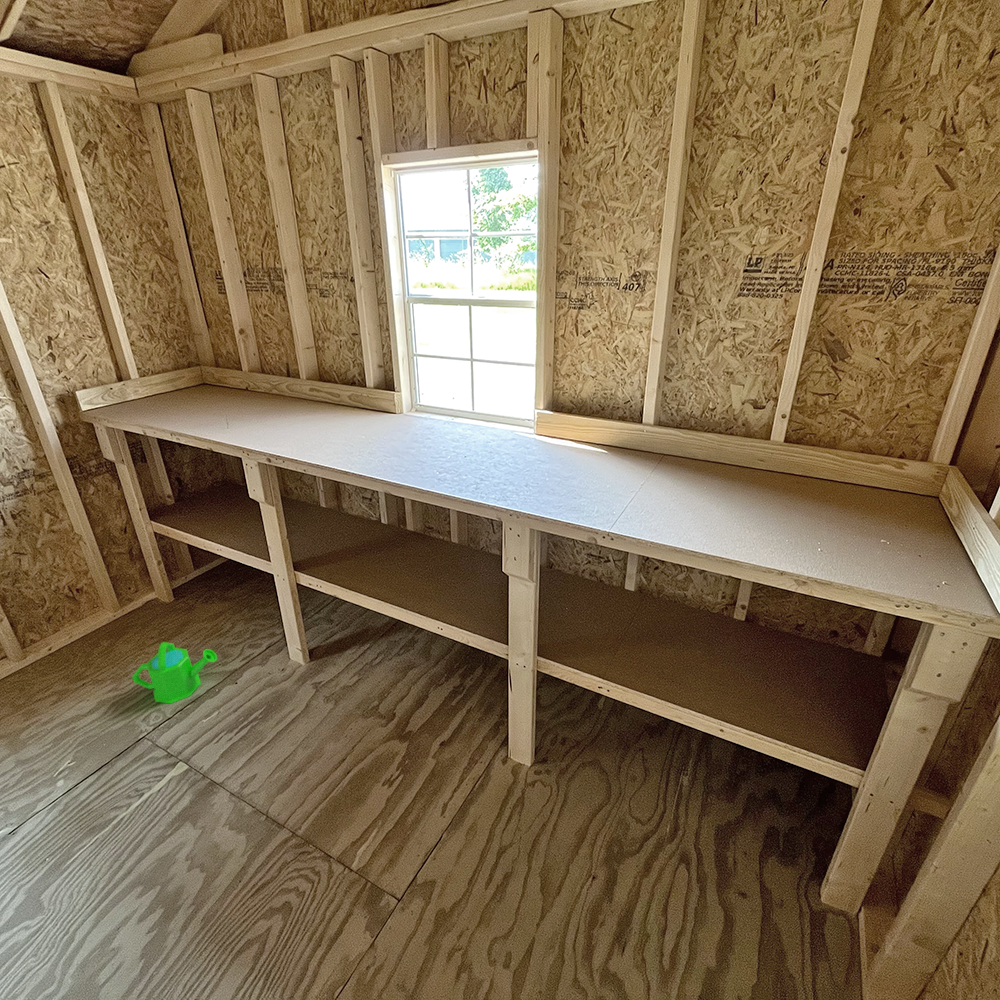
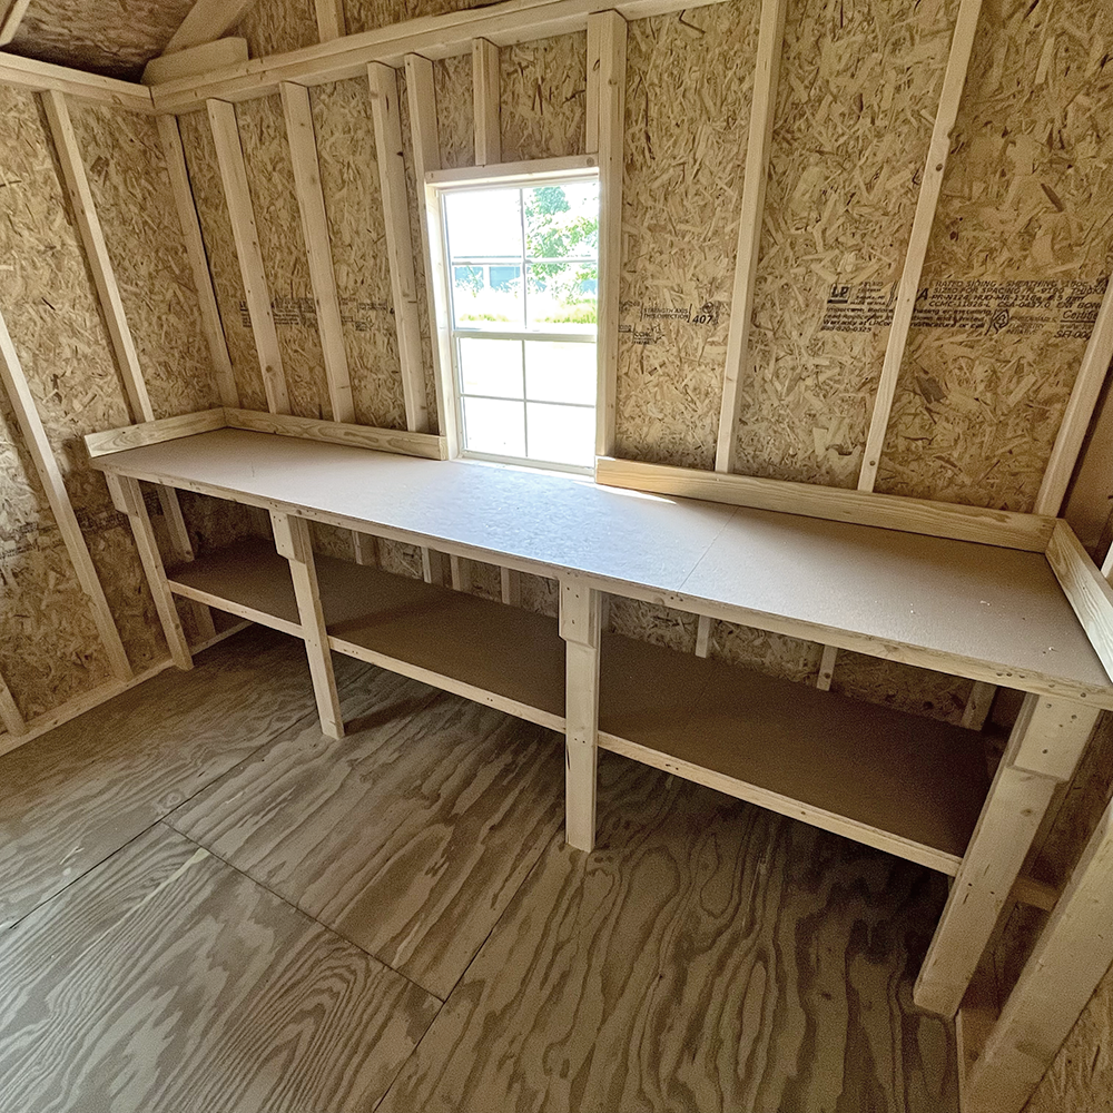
- watering can [131,641,218,705]
